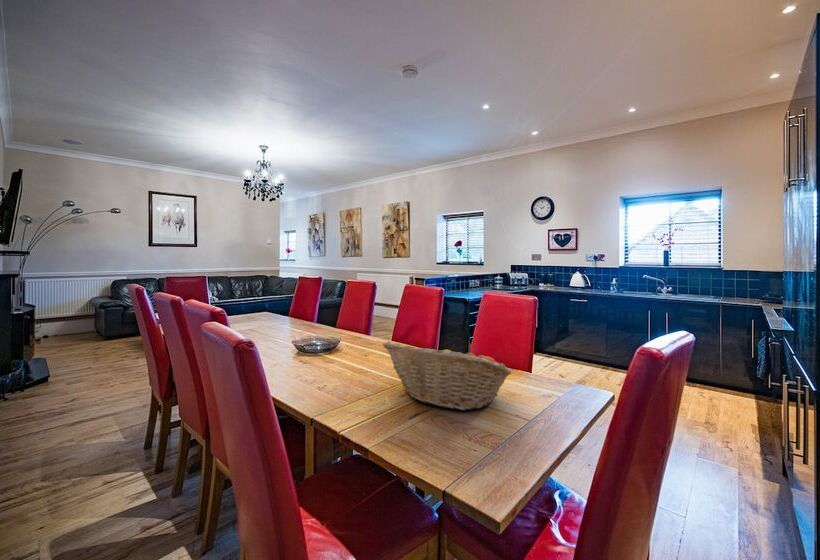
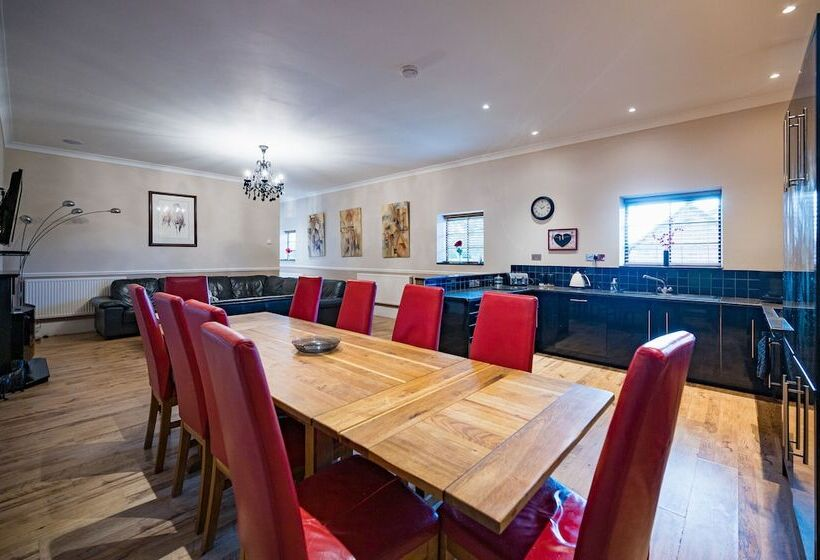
- fruit basket [382,341,514,411]
